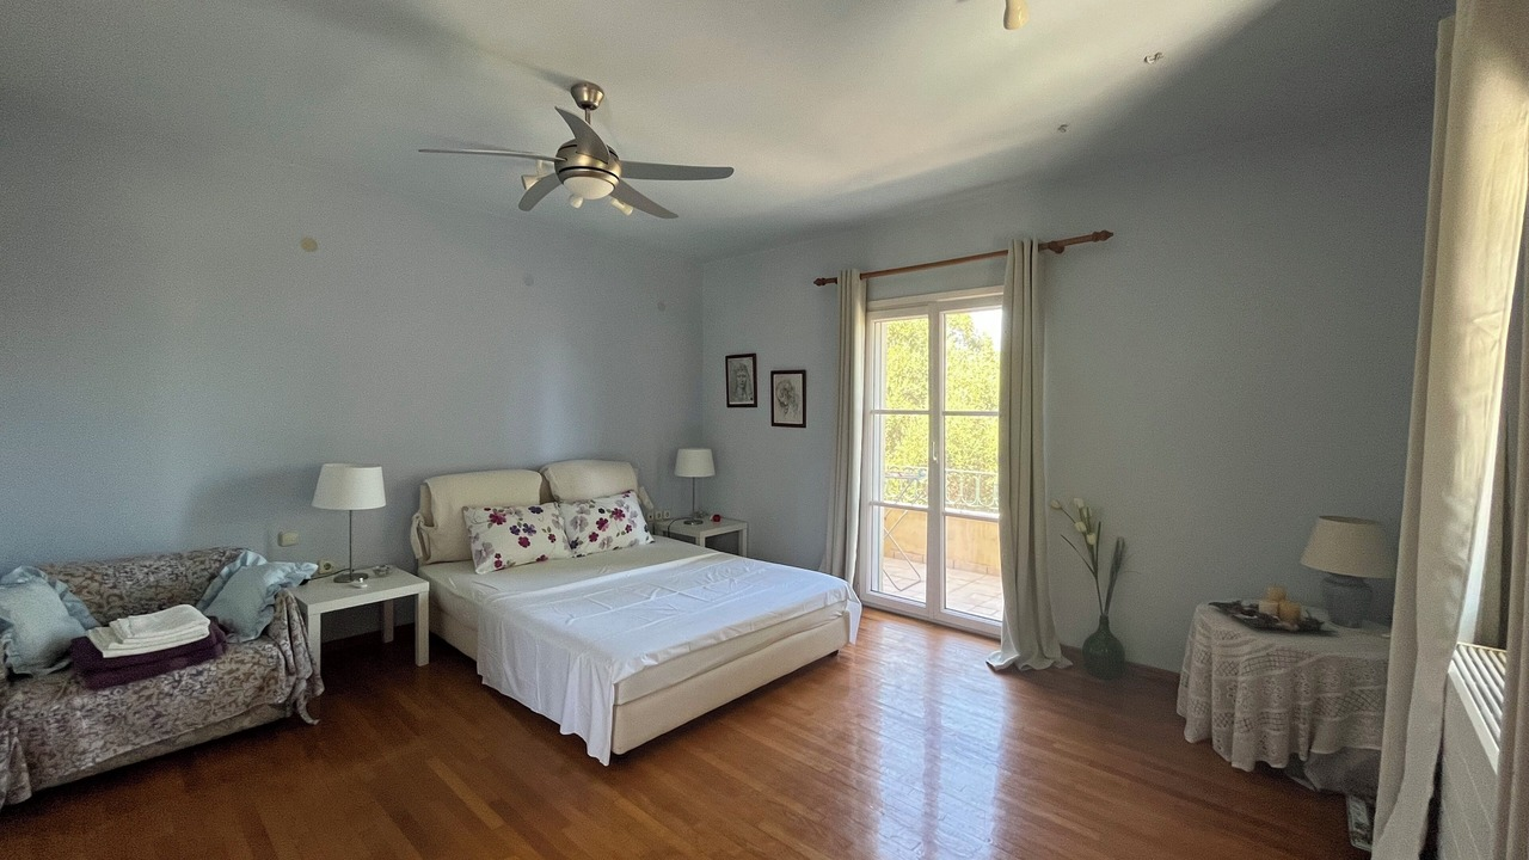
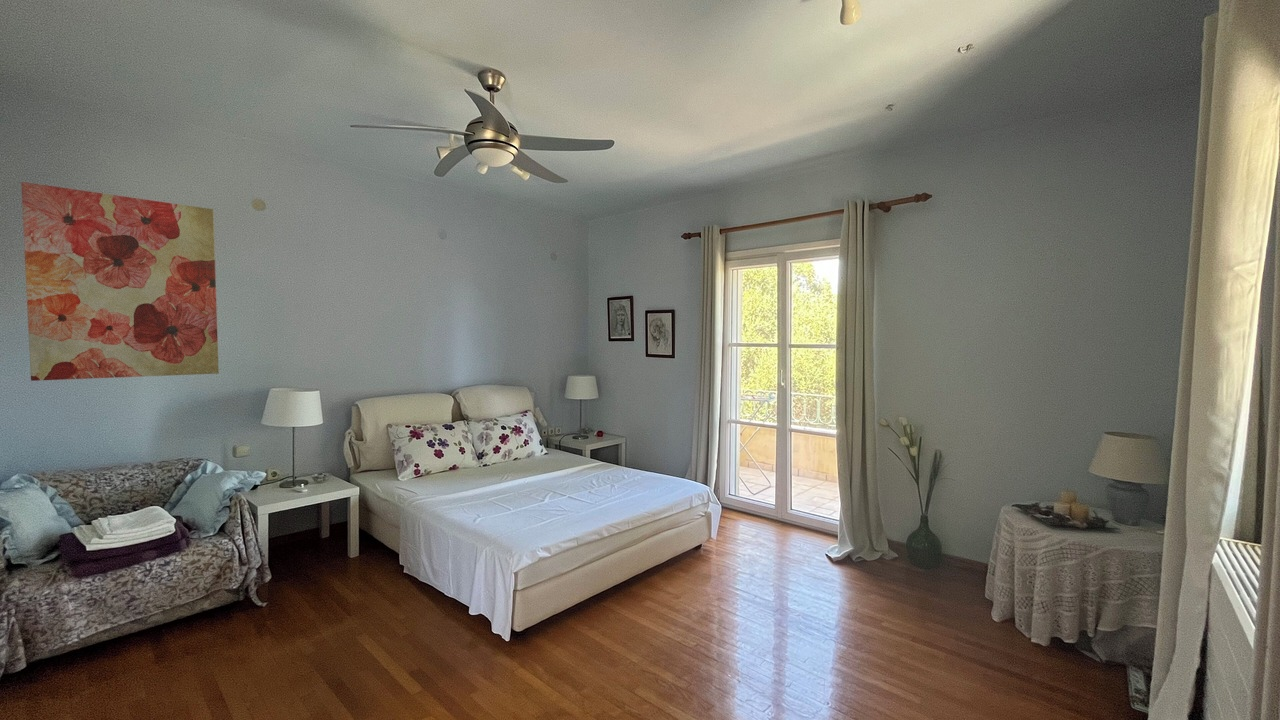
+ wall art [20,181,220,382]
